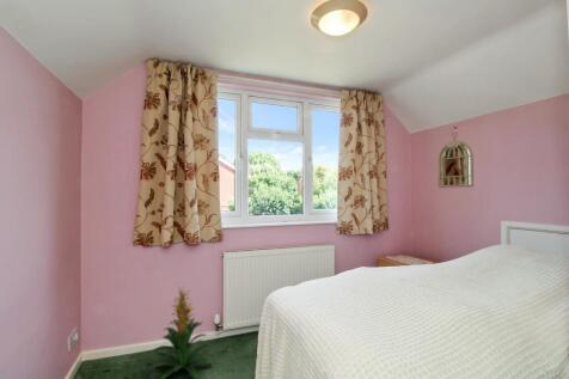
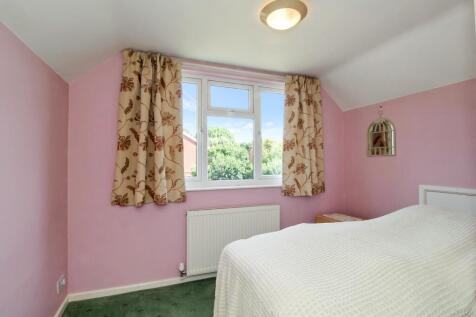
- indoor plant [151,283,214,379]
